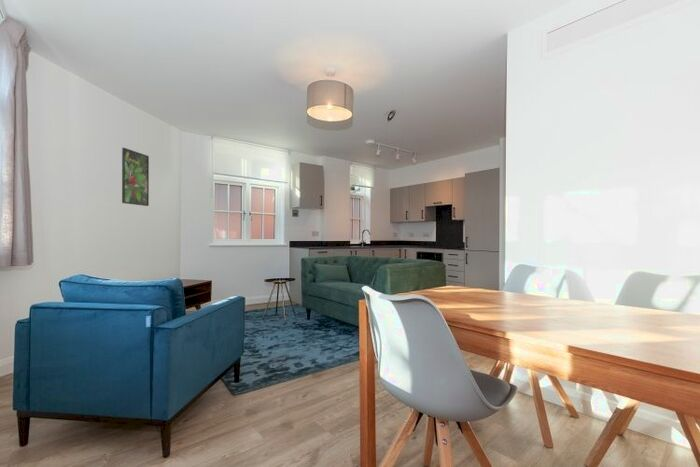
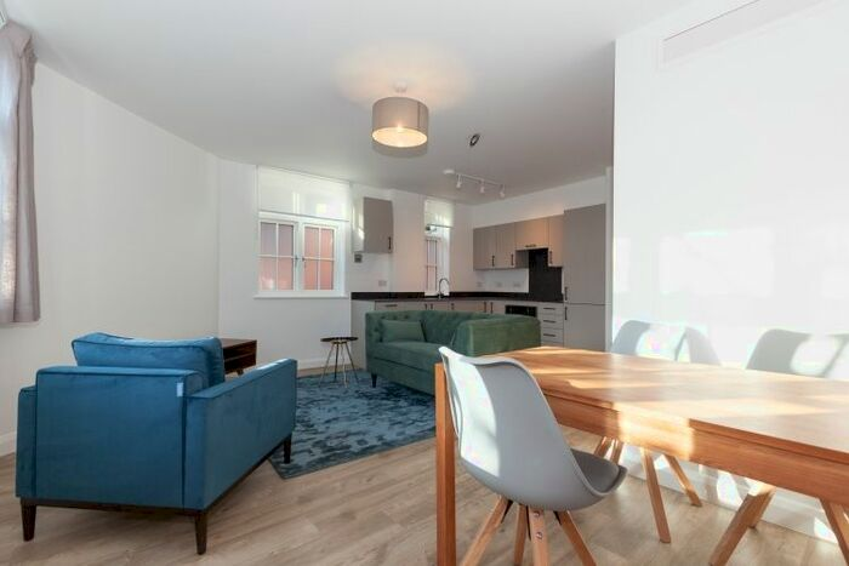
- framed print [121,147,150,207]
